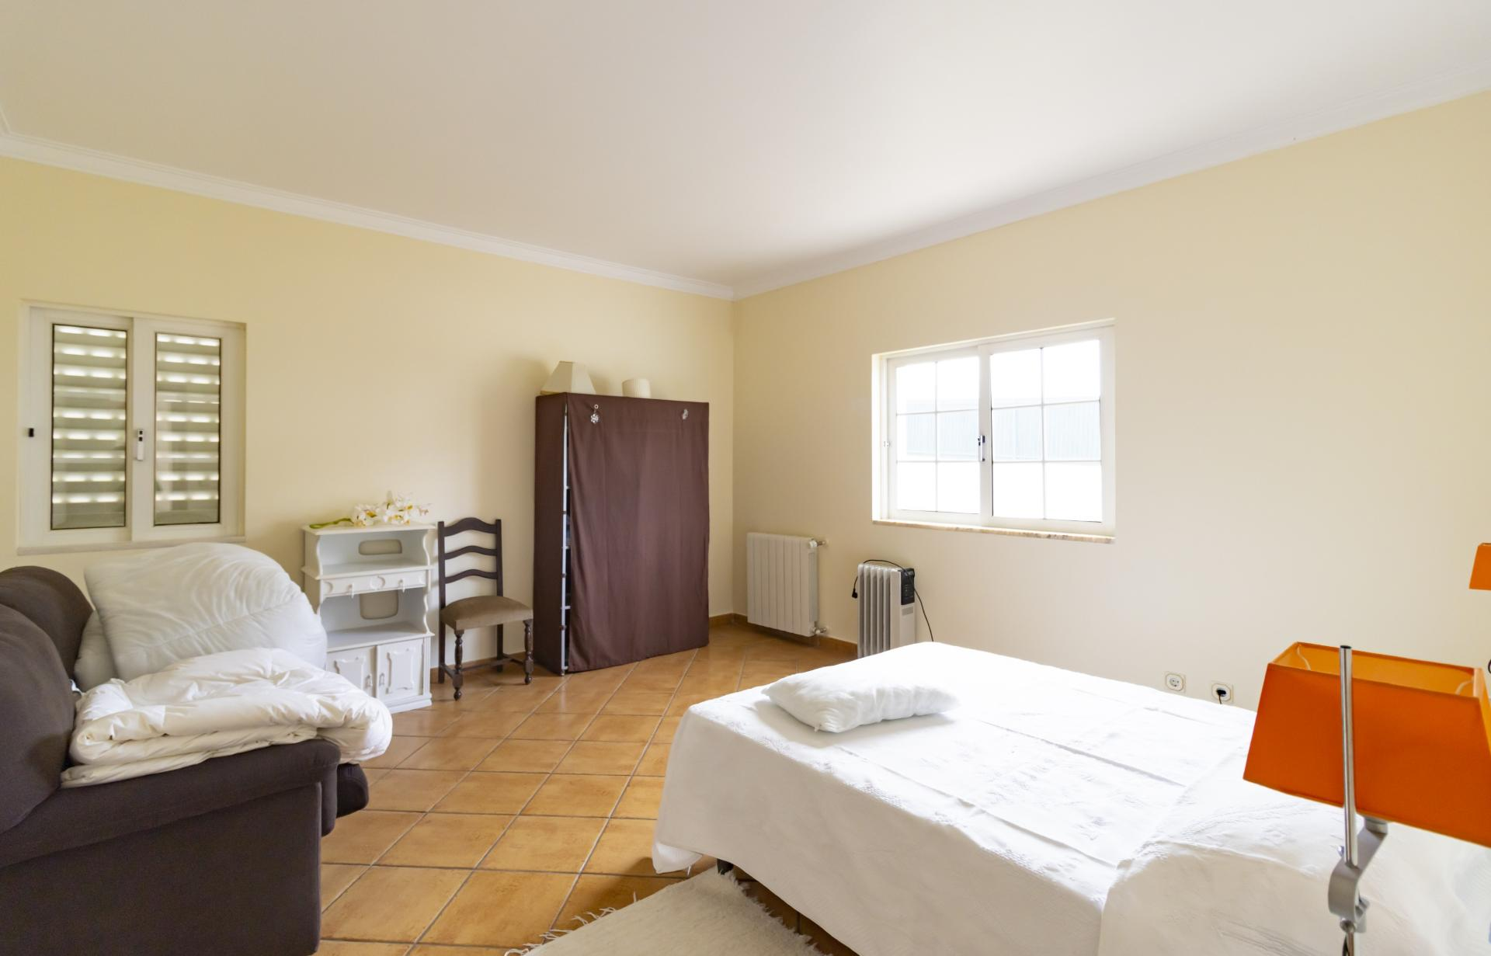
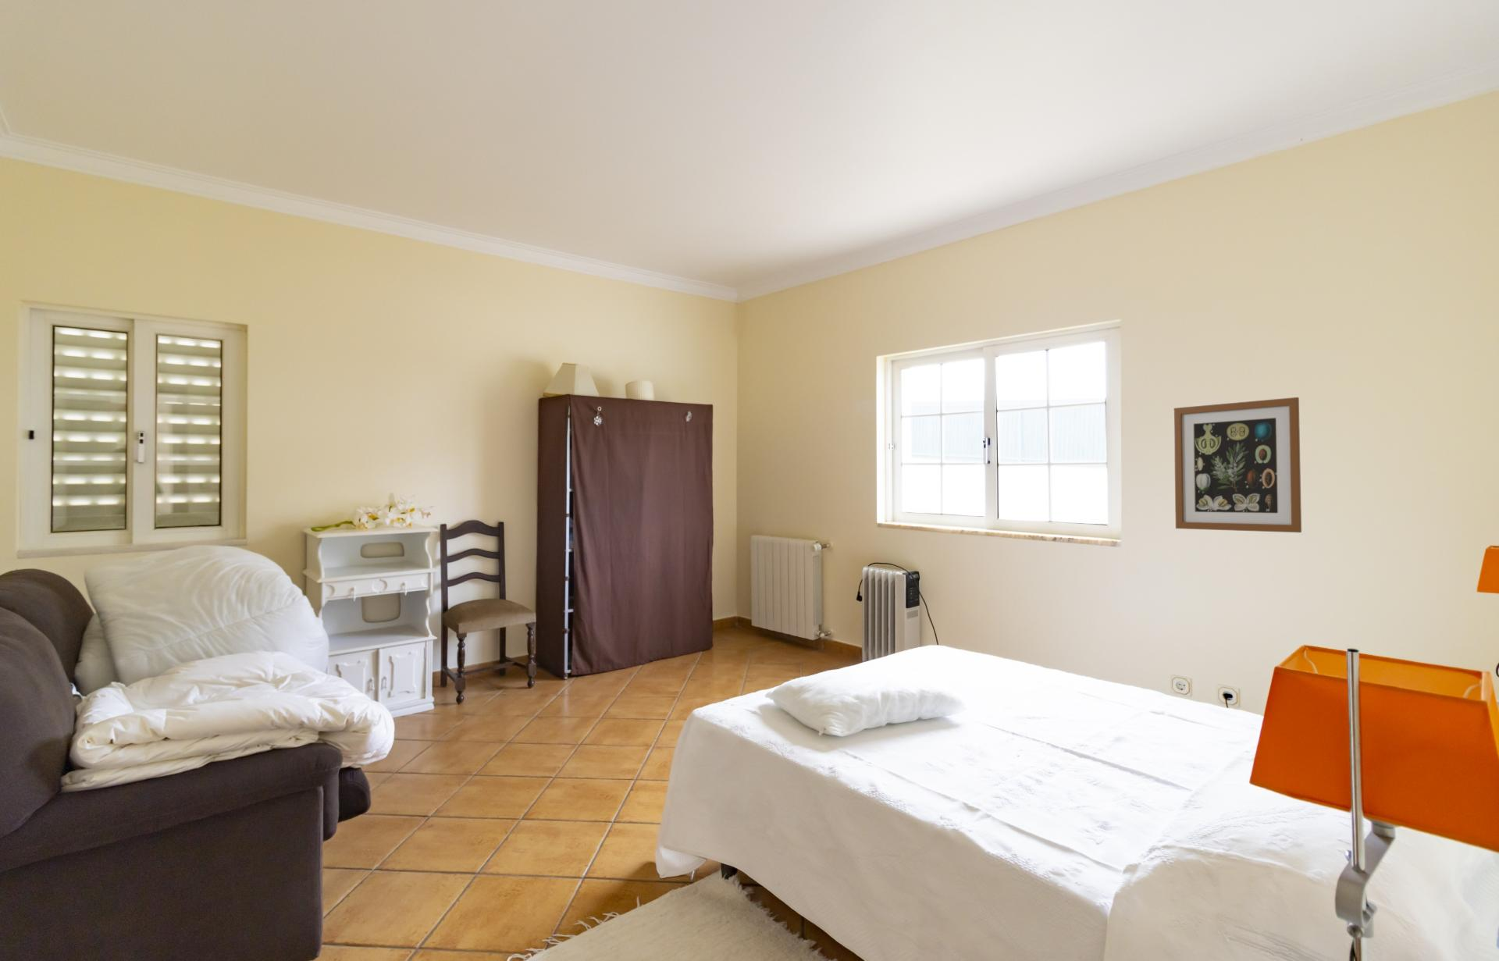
+ wall art [1172,396,1302,533]
